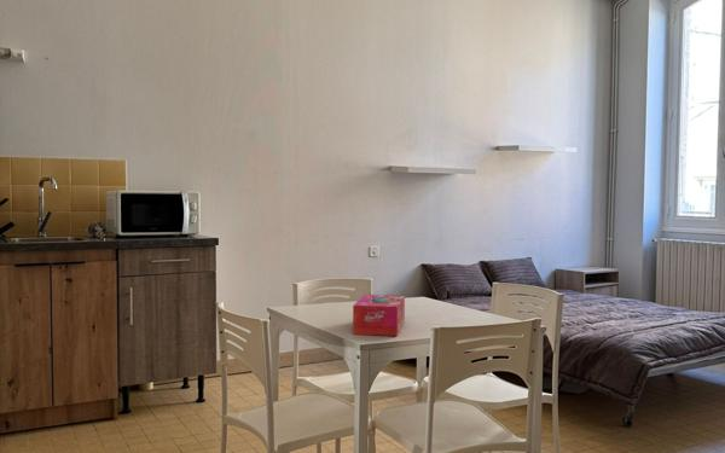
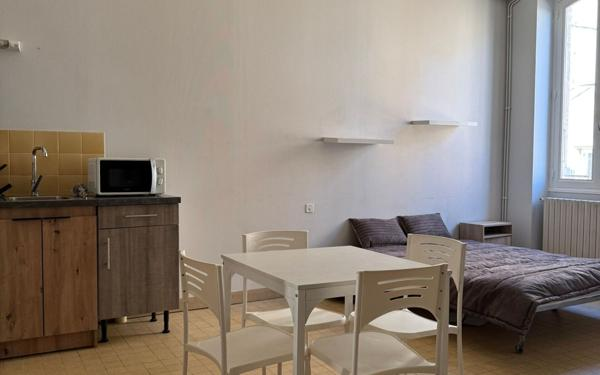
- tissue box [352,294,406,337]
